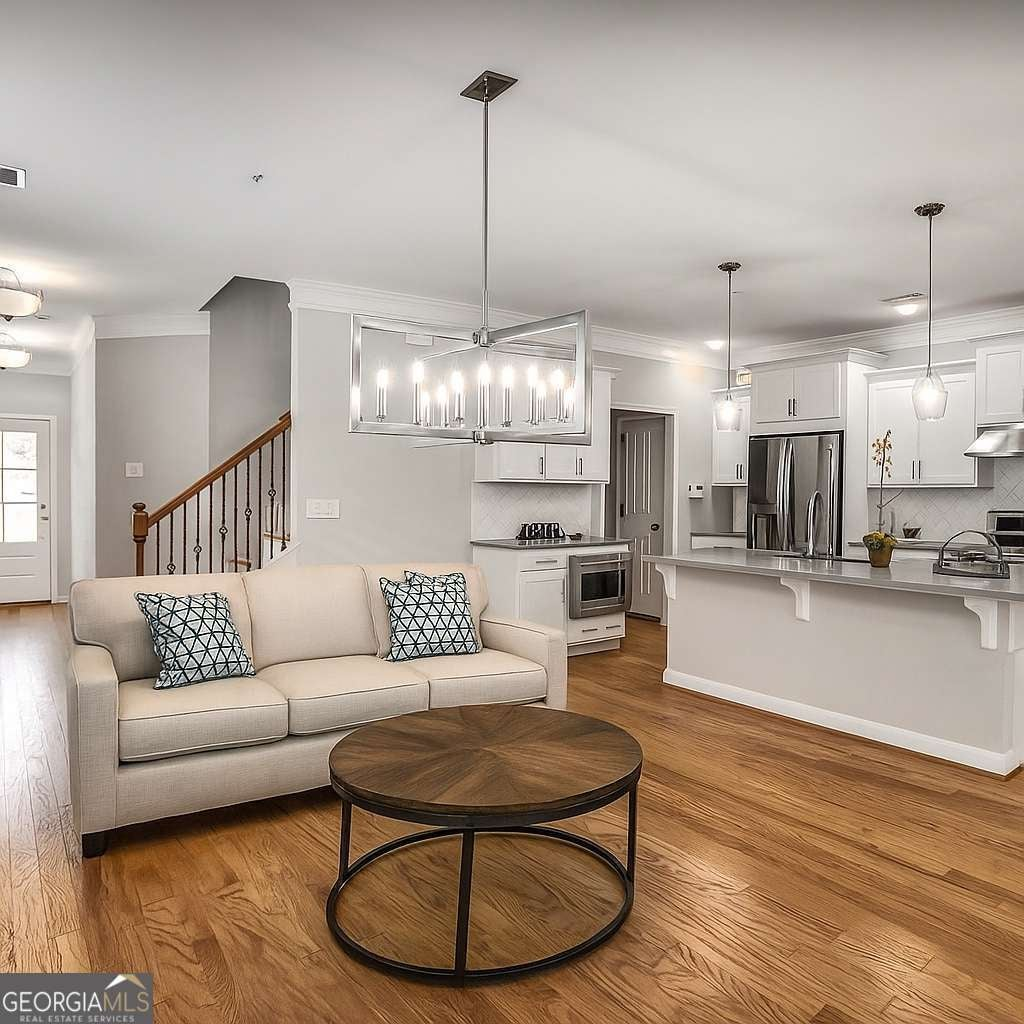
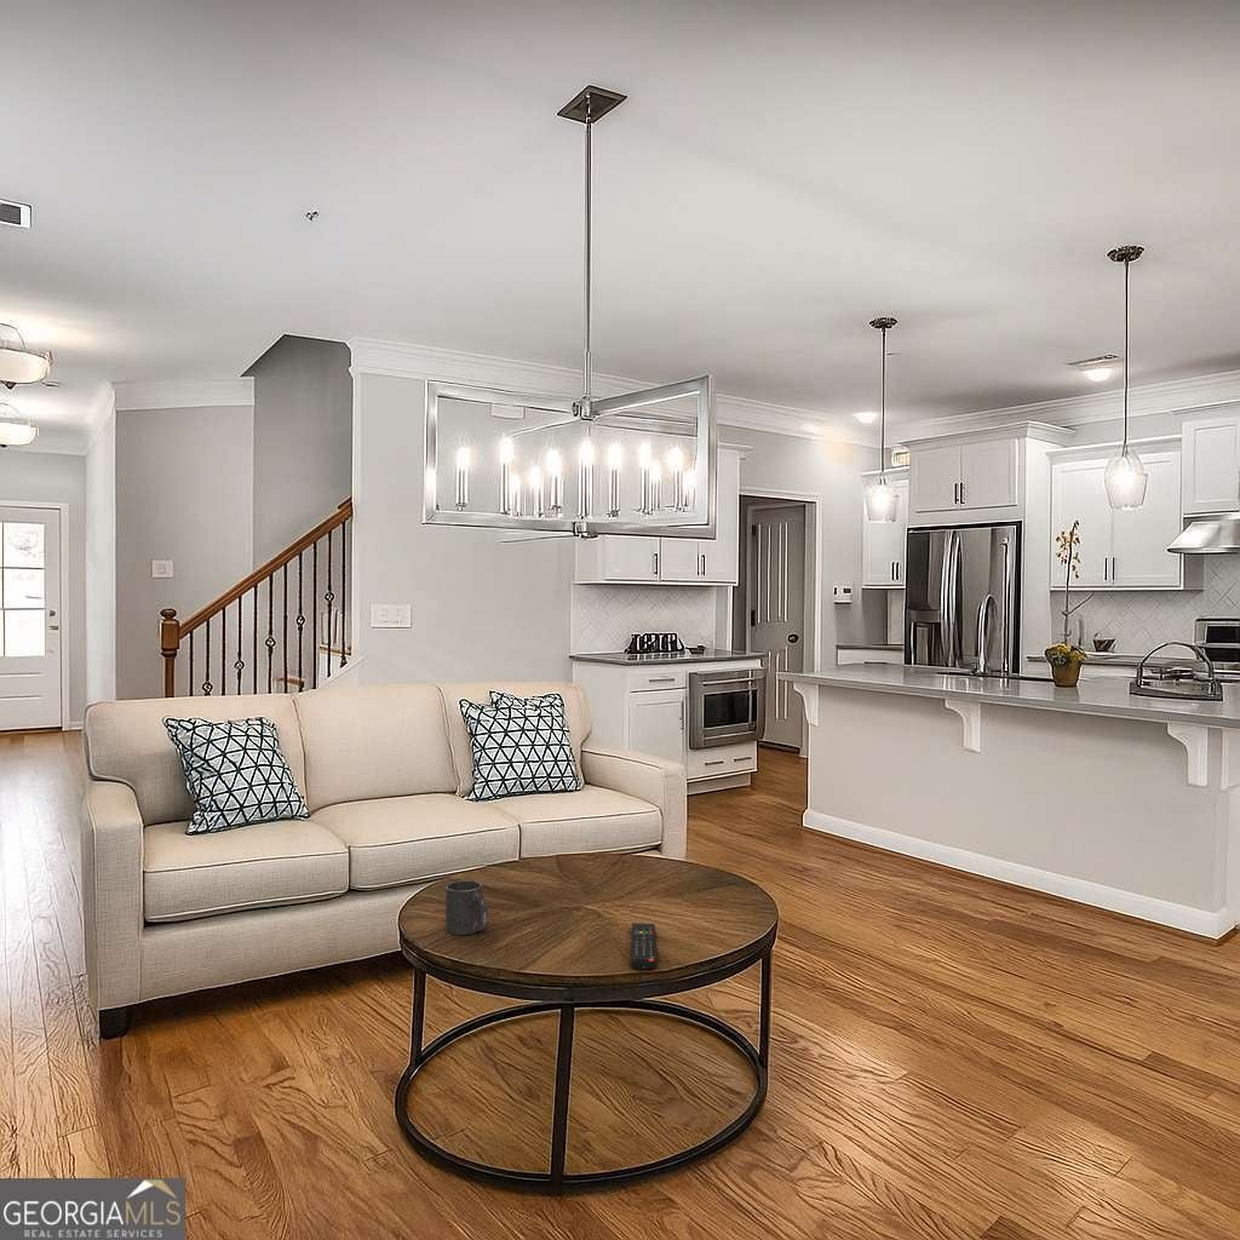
+ remote control [630,923,658,970]
+ mug [444,879,489,936]
